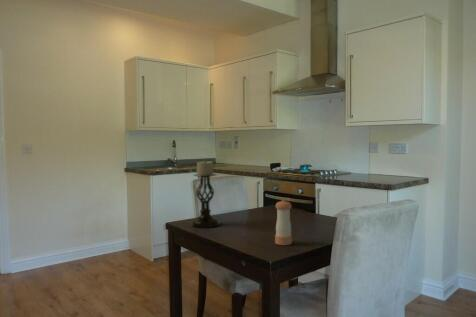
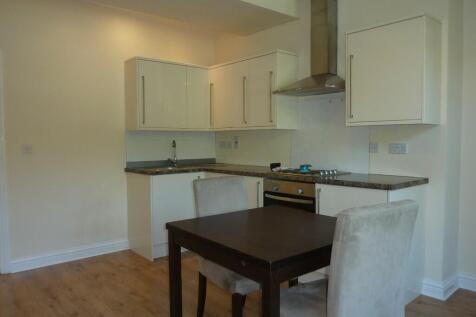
- pepper shaker [274,199,293,246]
- candle holder [190,159,220,229]
